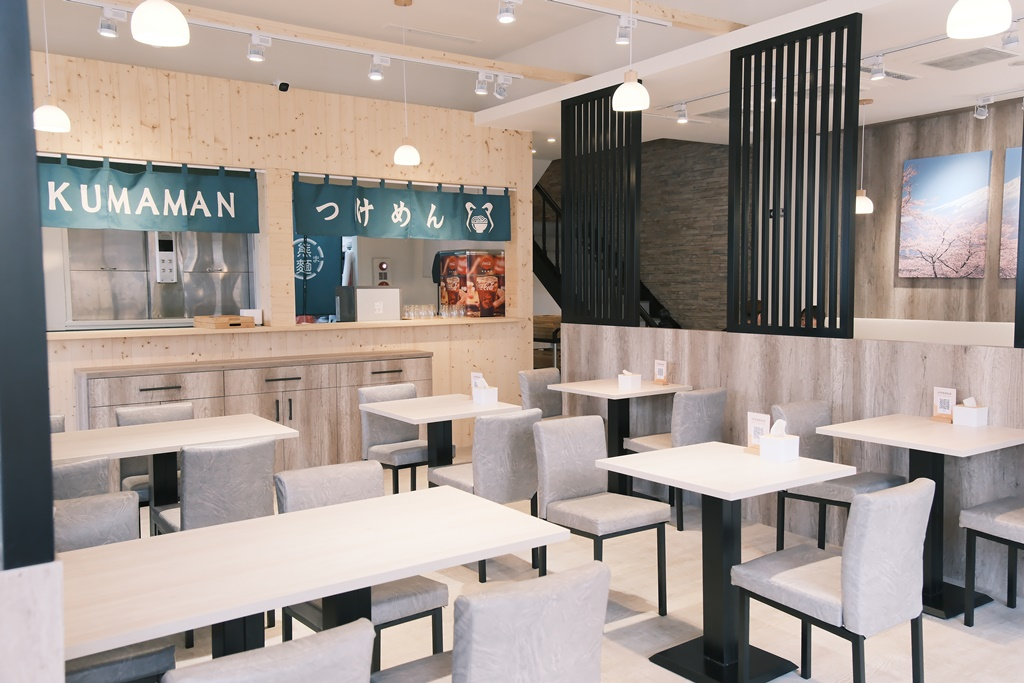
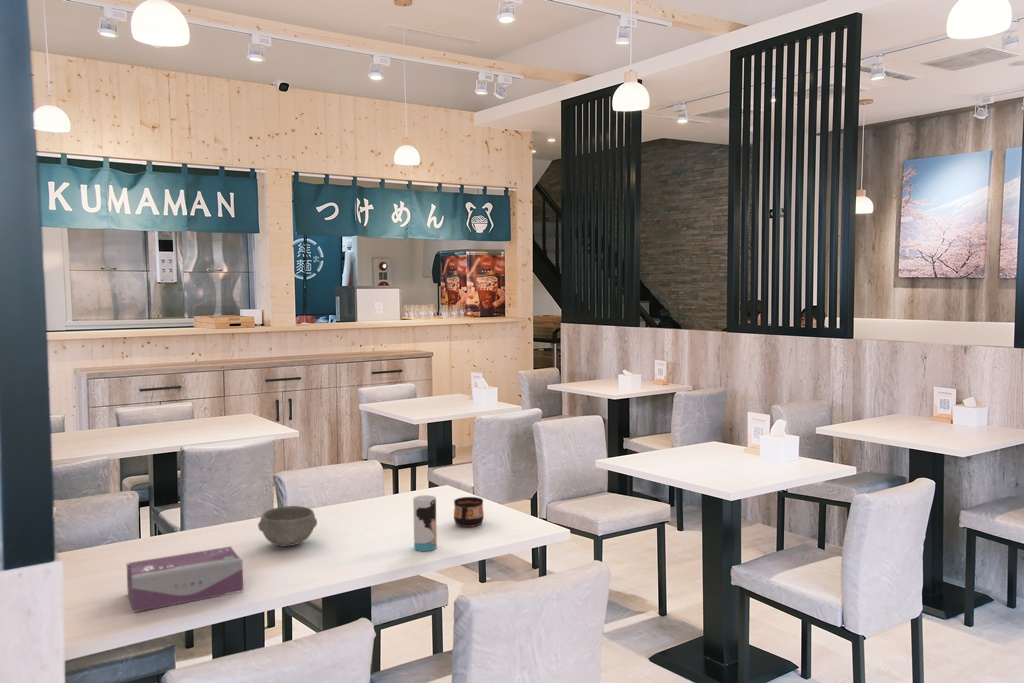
+ tissue box [126,546,244,613]
+ cup [412,494,438,552]
+ bowl [257,505,318,548]
+ cup [453,496,485,528]
